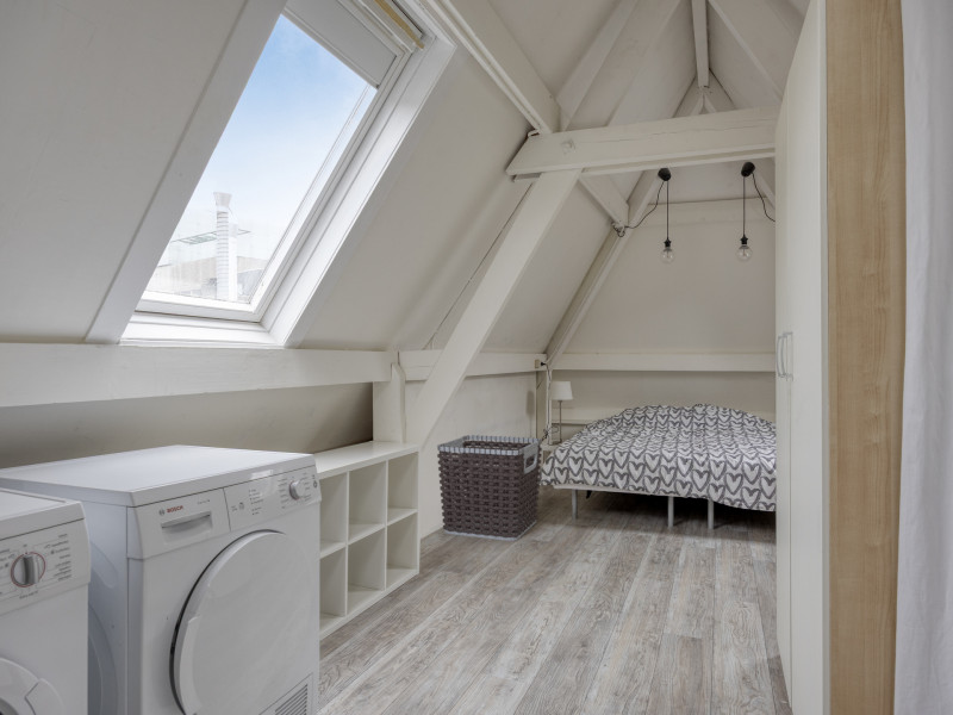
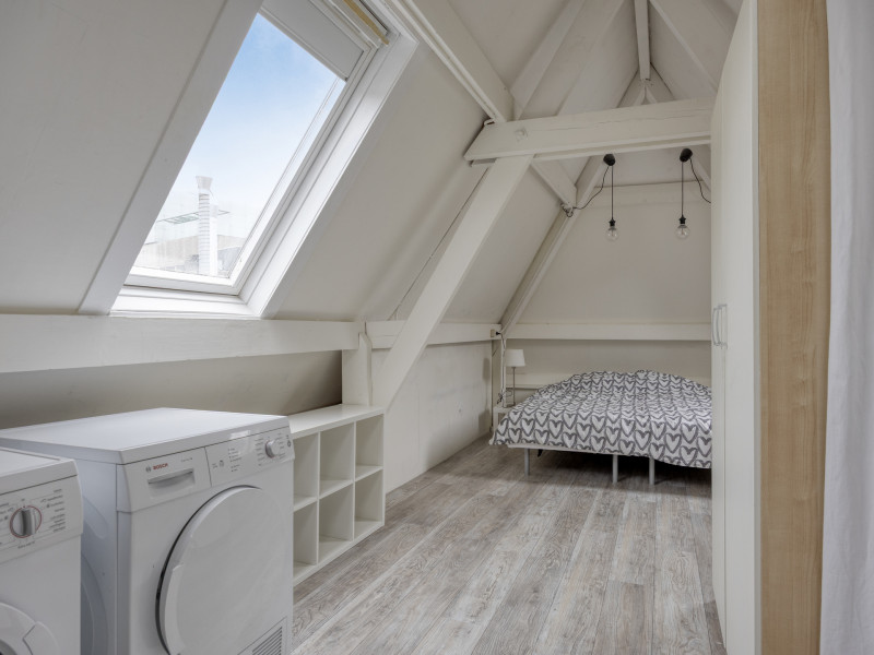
- clothes hamper [436,434,543,542]
